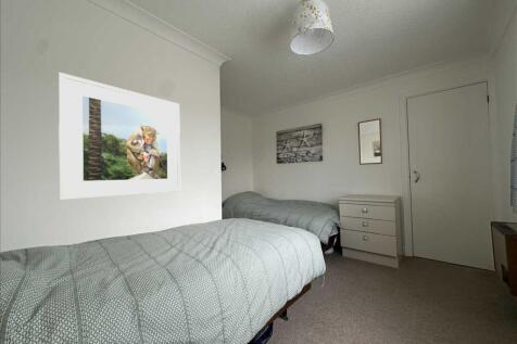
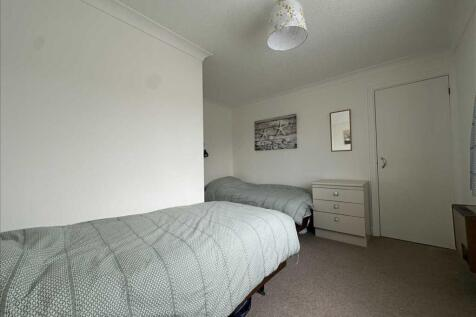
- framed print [58,72,181,202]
